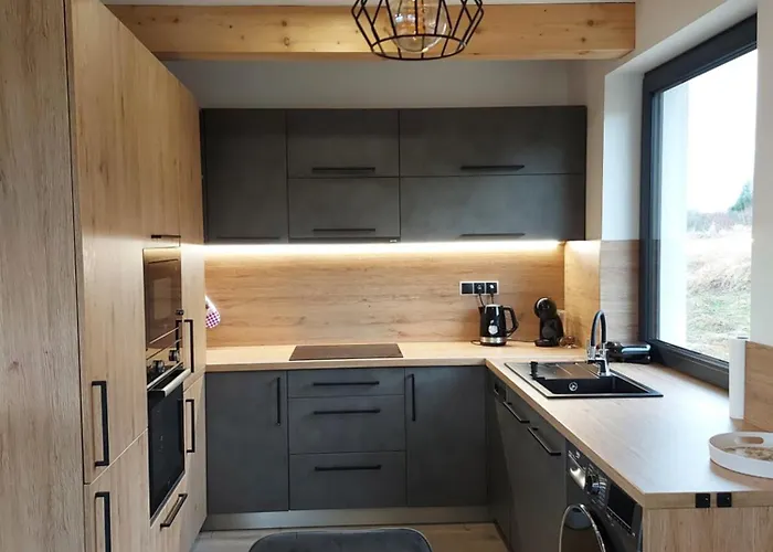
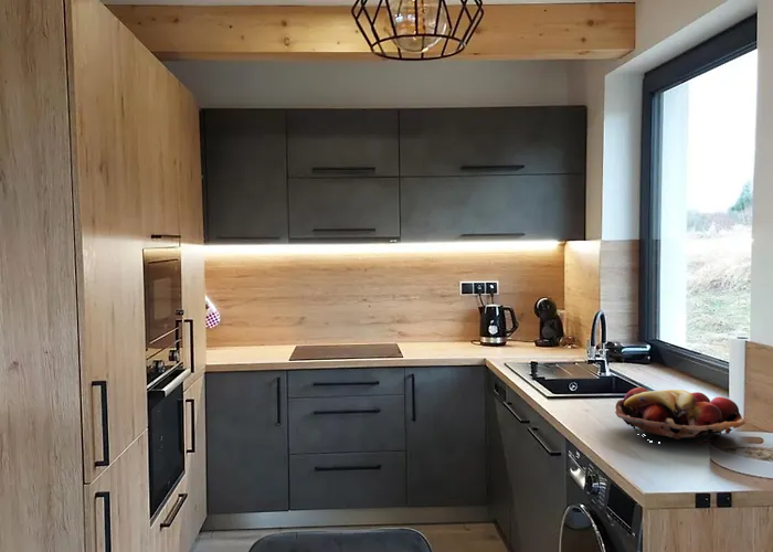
+ fruit basket [614,386,745,445]
